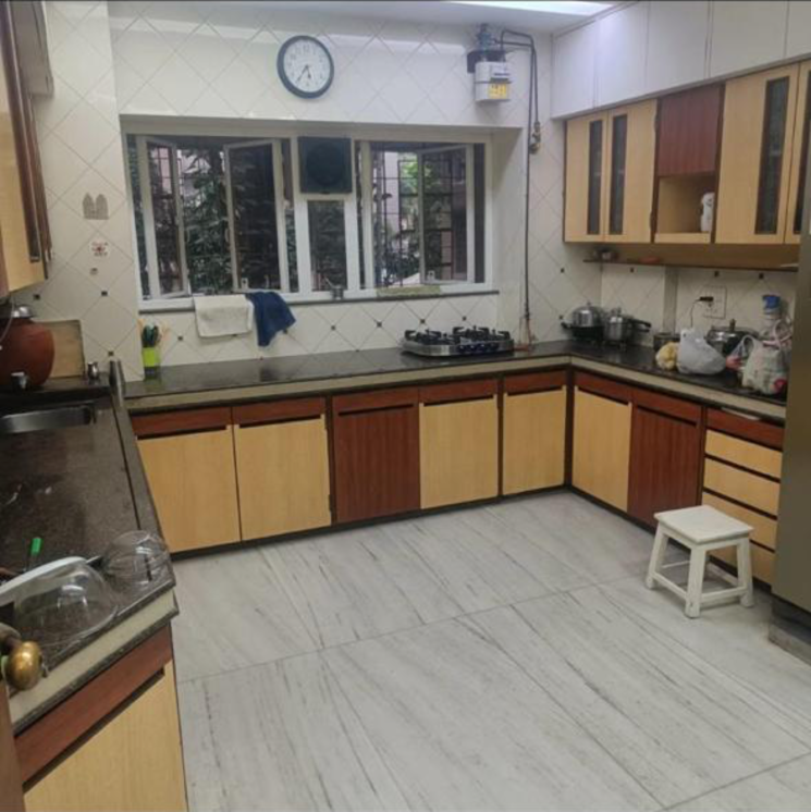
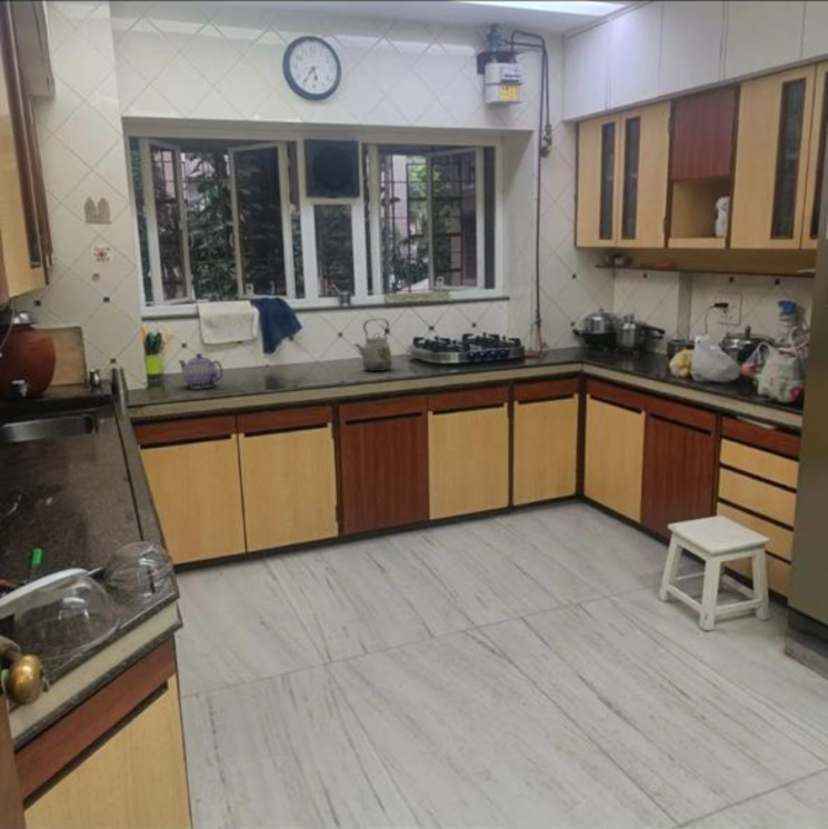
+ teapot [177,352,225,389]
+ kettle [353,318,393,372]
